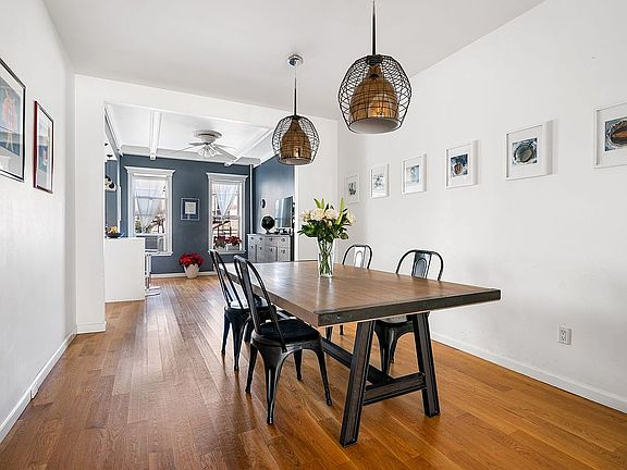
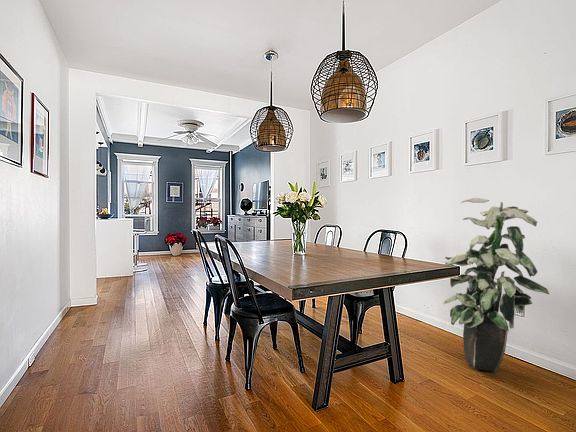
+ indoor plant [443,197,550,373]
